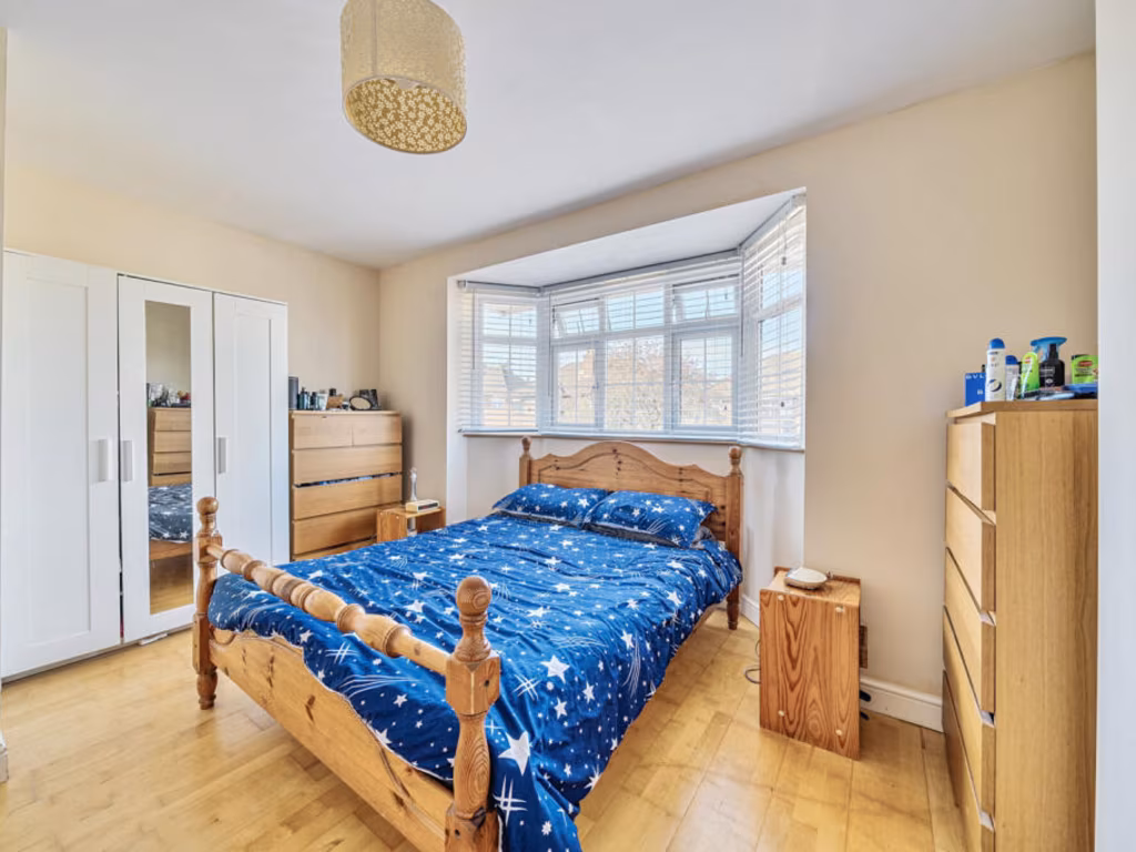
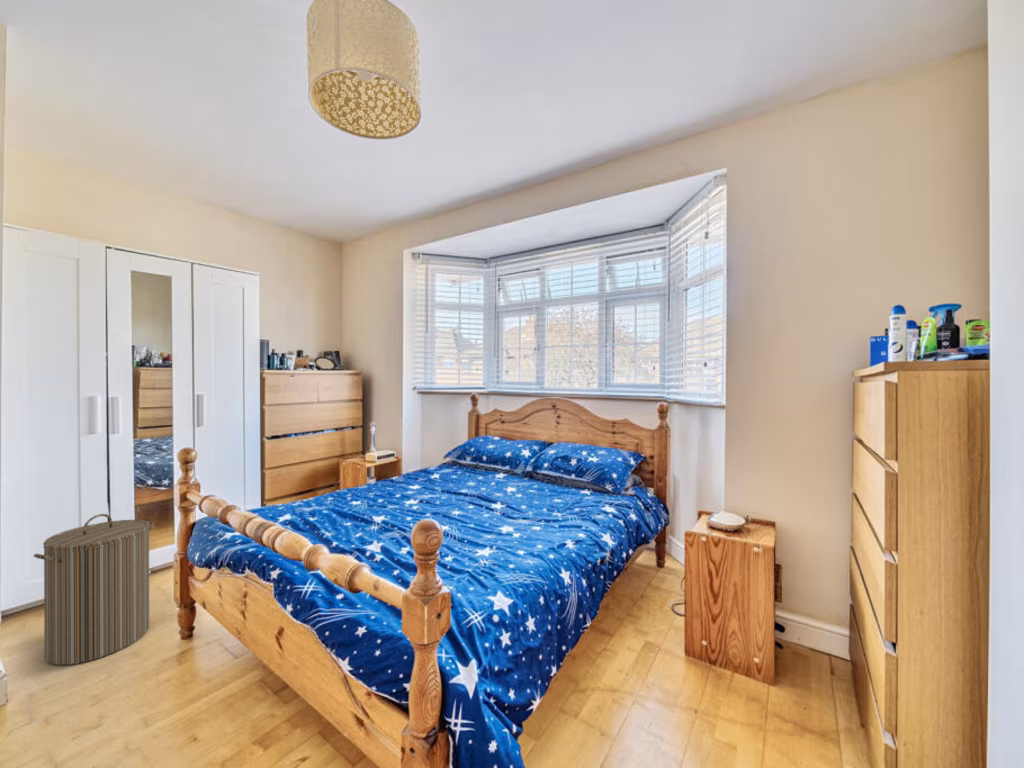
+ laundry hamper [33,513,154,666]
